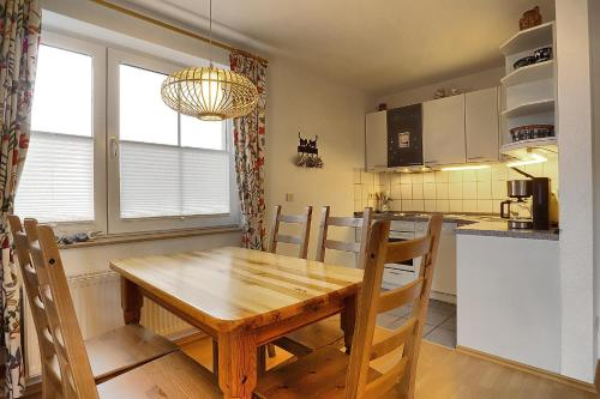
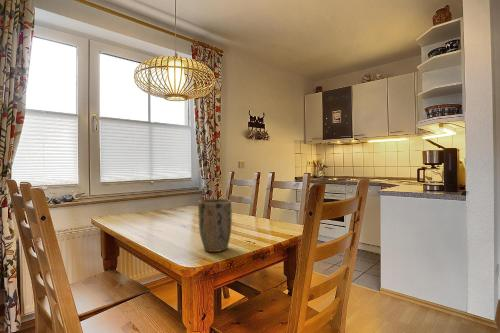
+ plant pot [197,198,233,253]
